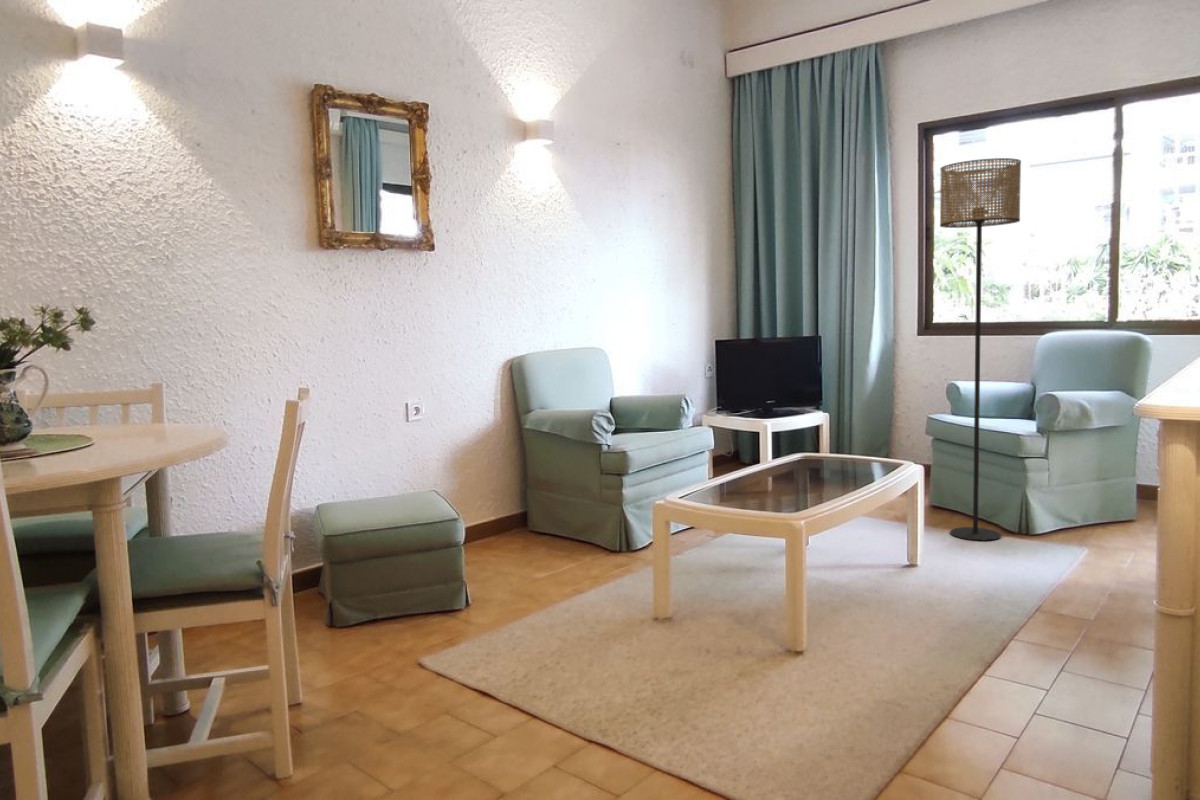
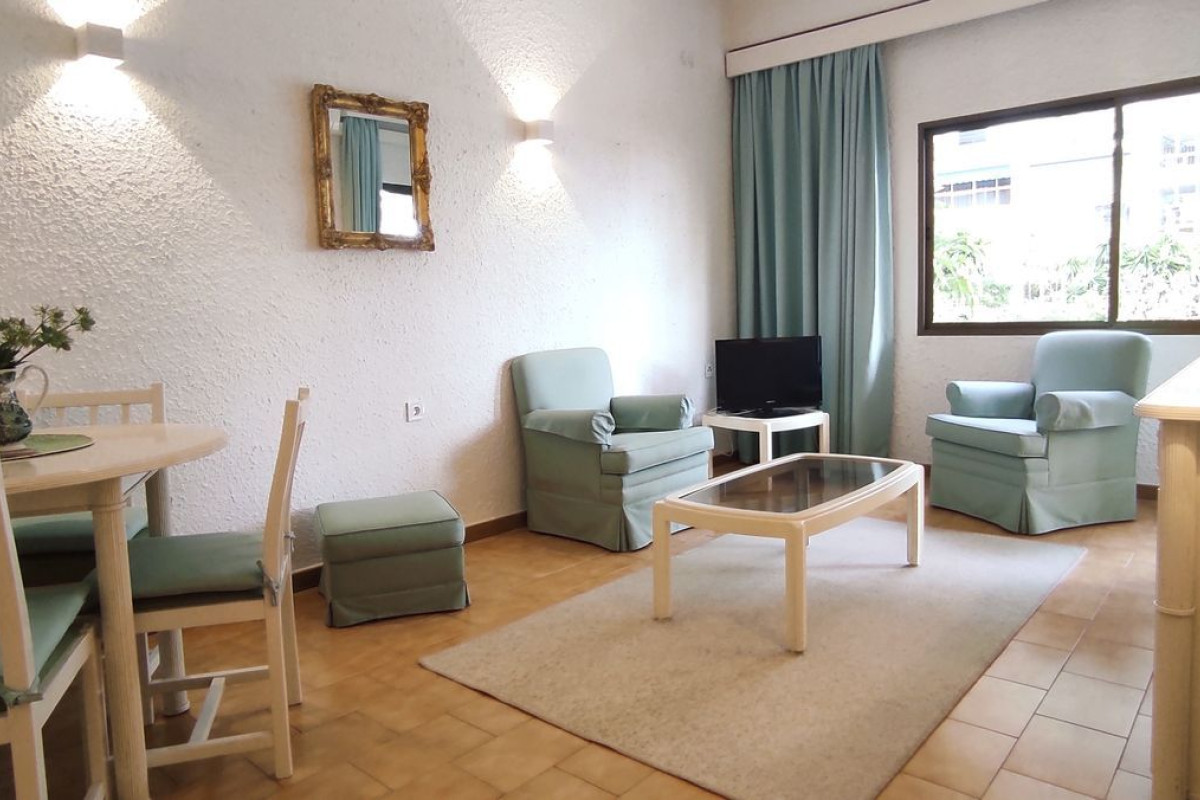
- floor lamp [939,157,1022,542]
